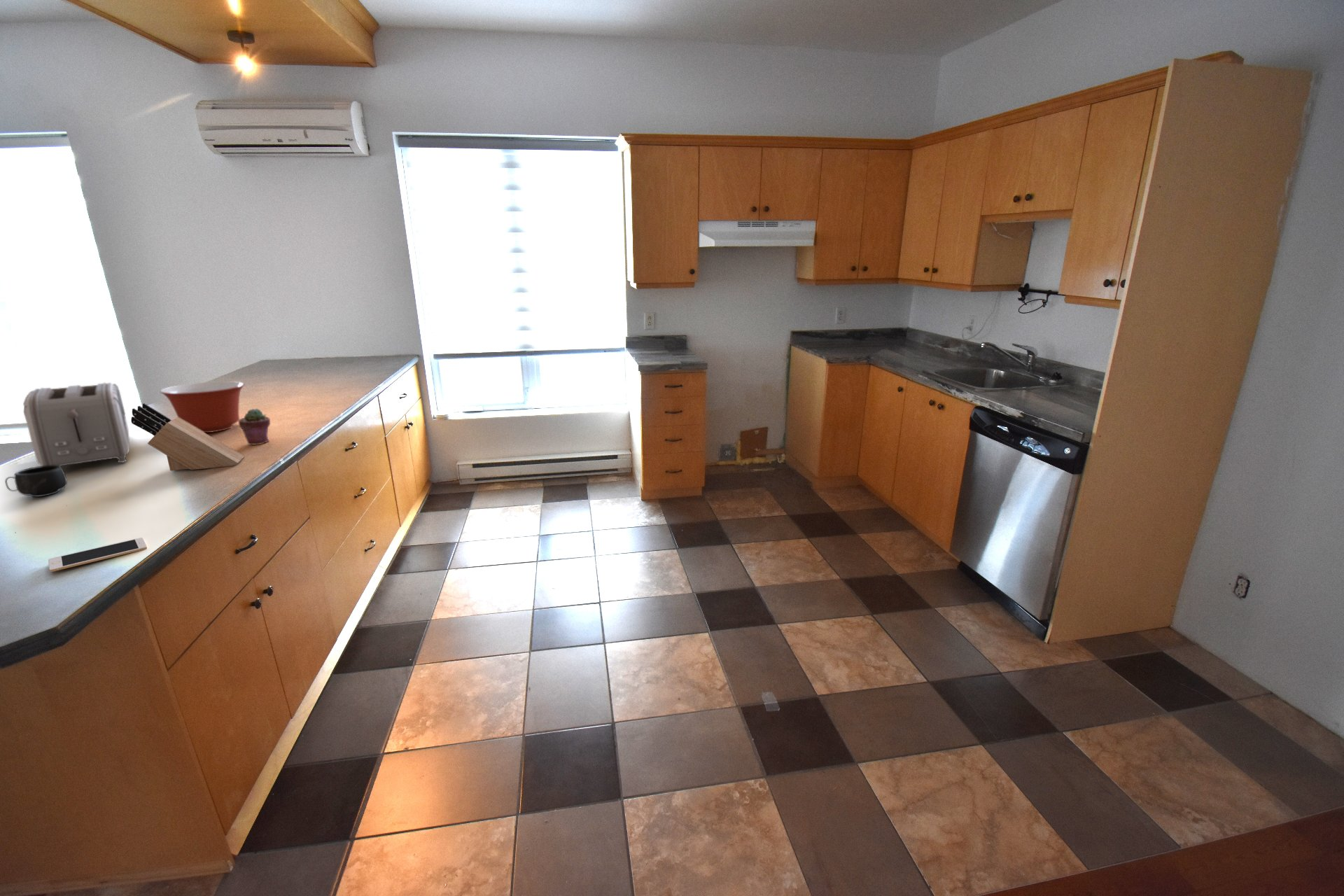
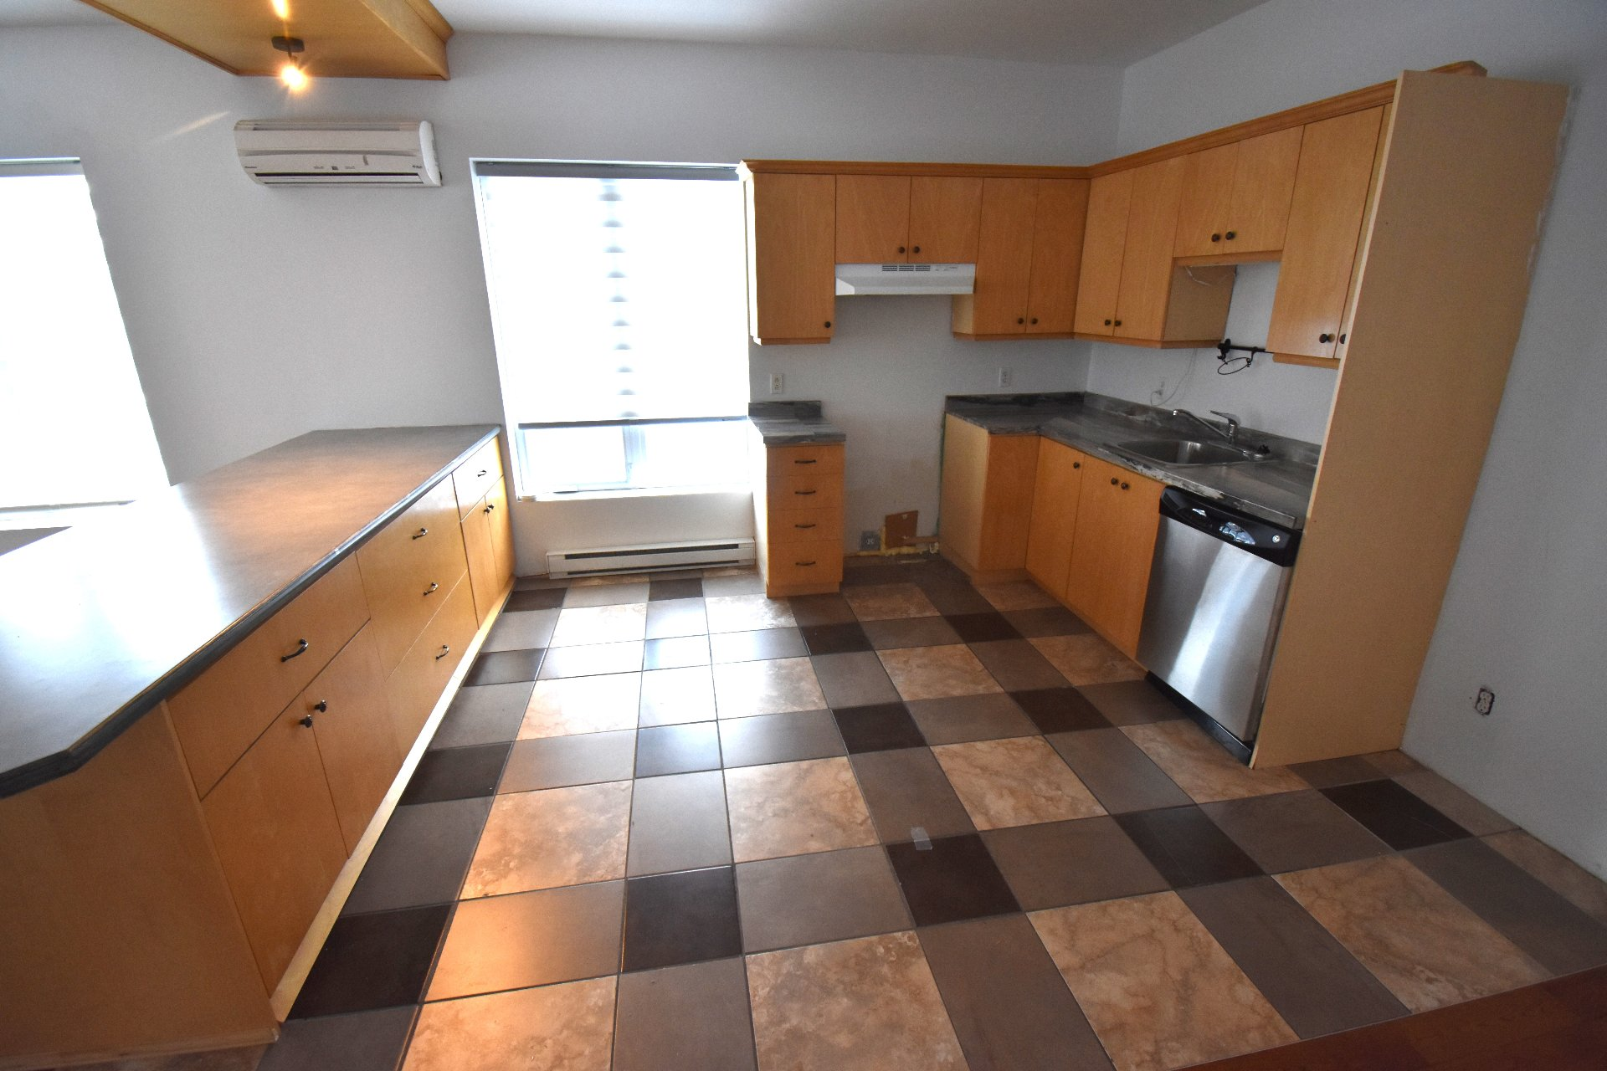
- knife block [131,402,245,471]
- mixing bowl [159,381,245,433]
- toaster [22,382,130,467]
- potted succulent [238,408,271,445]
- mug [4,465,68,498]
- cell phone [48,537,148,573]
